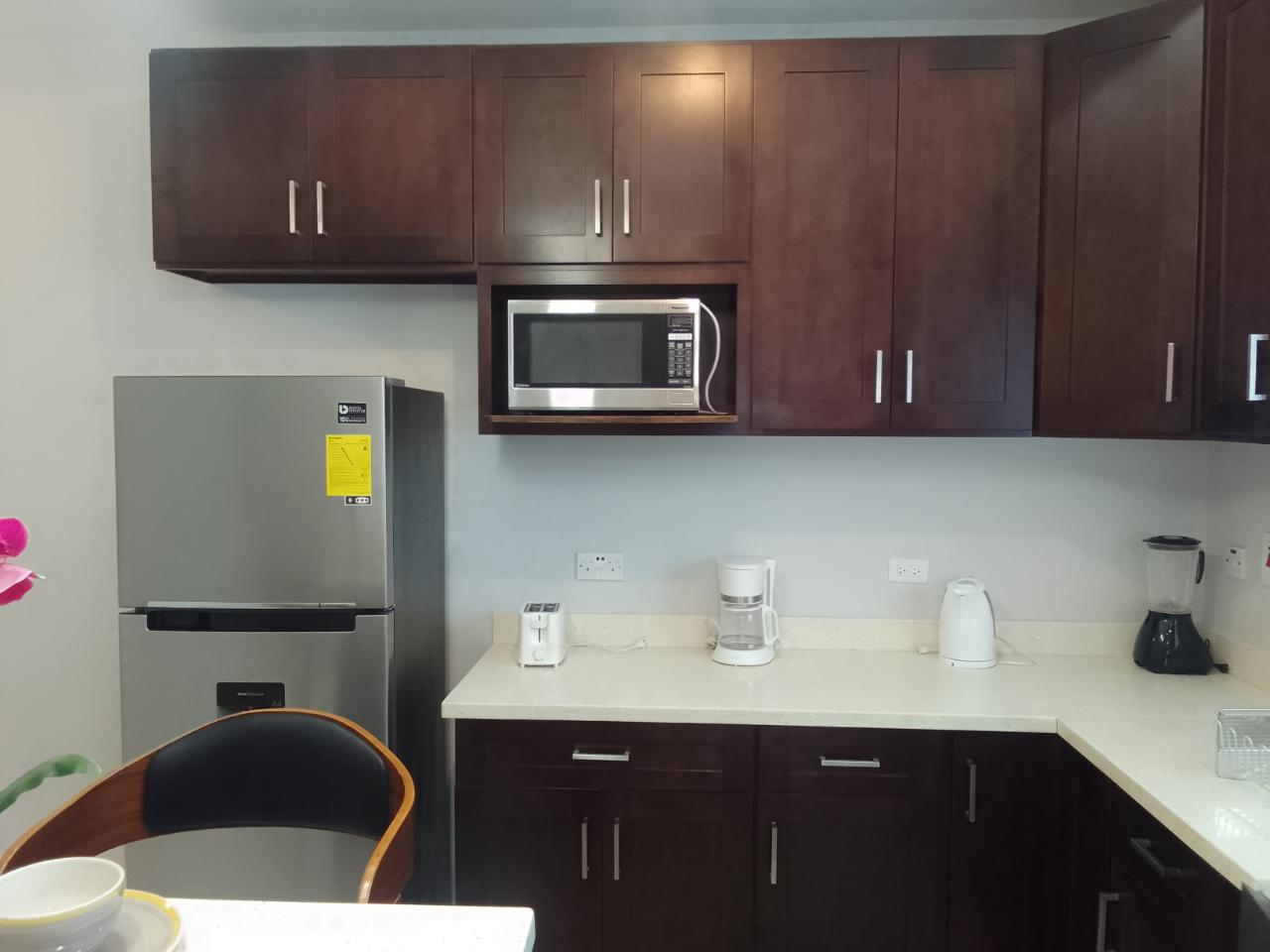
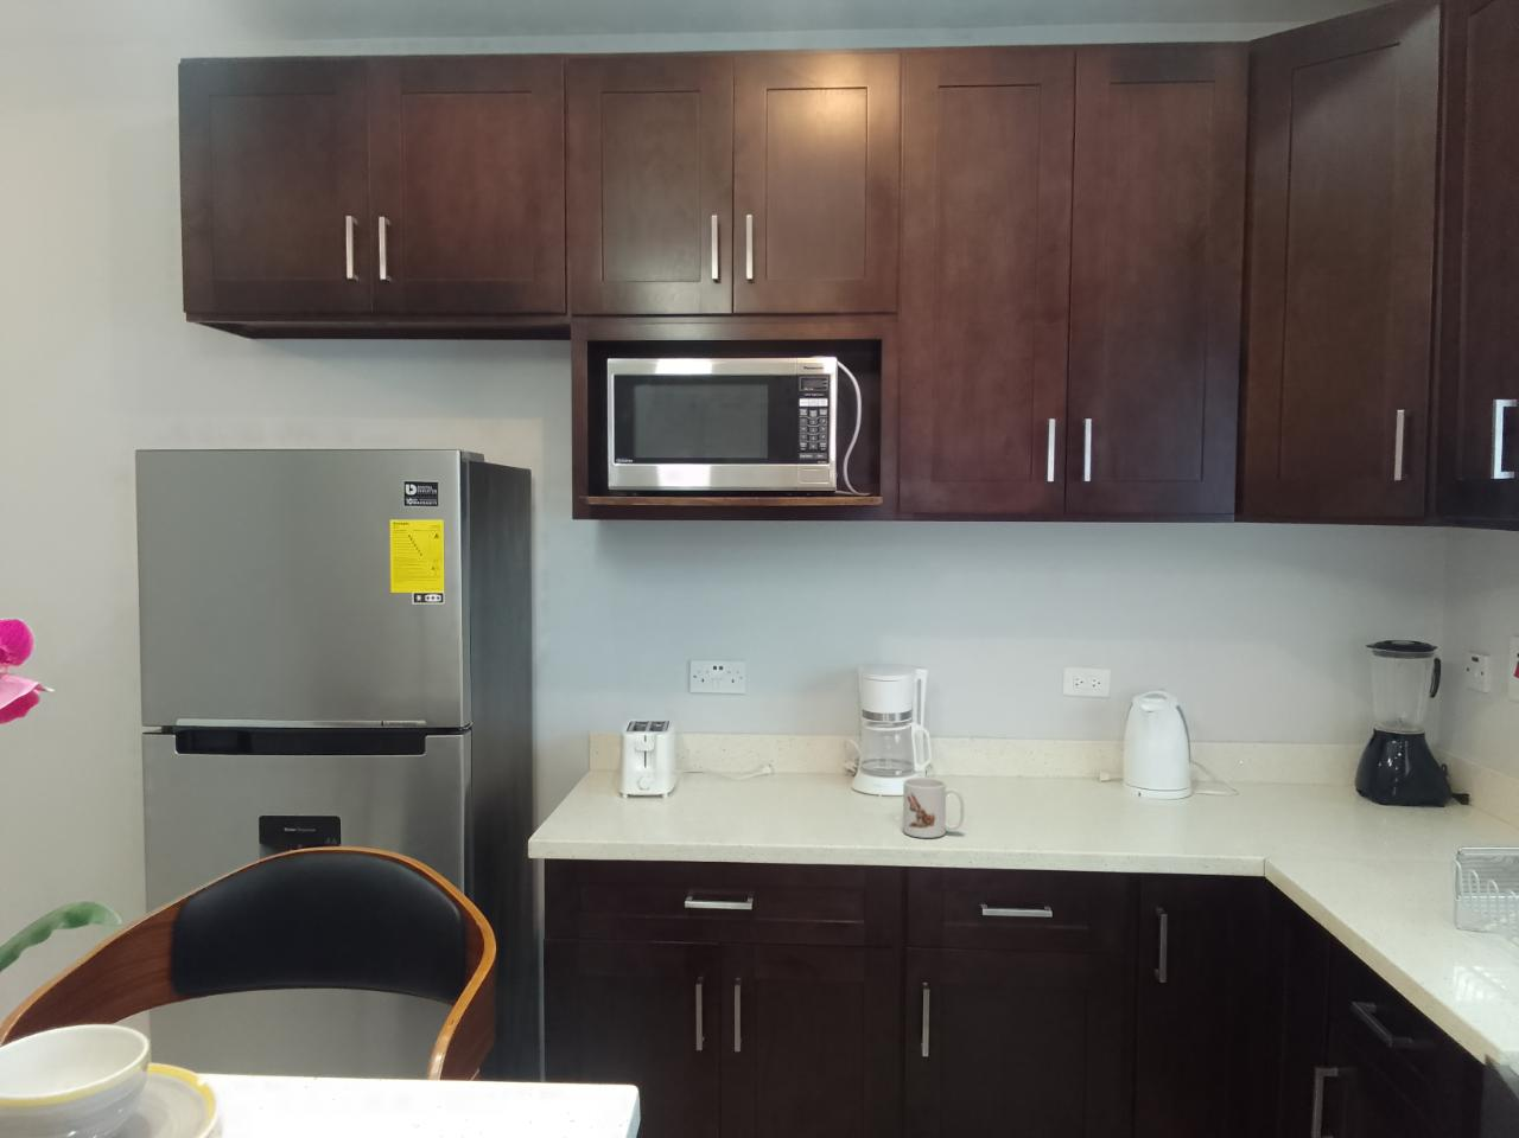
+ mug [902,777,965,839]
